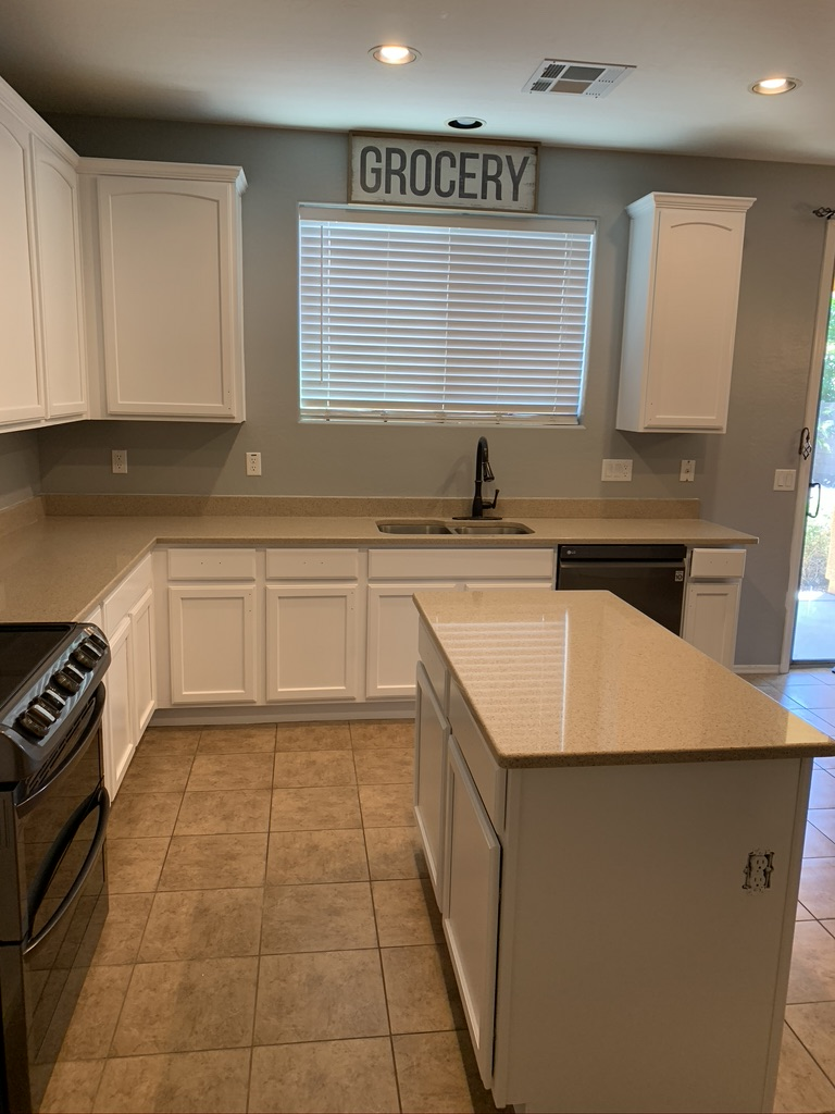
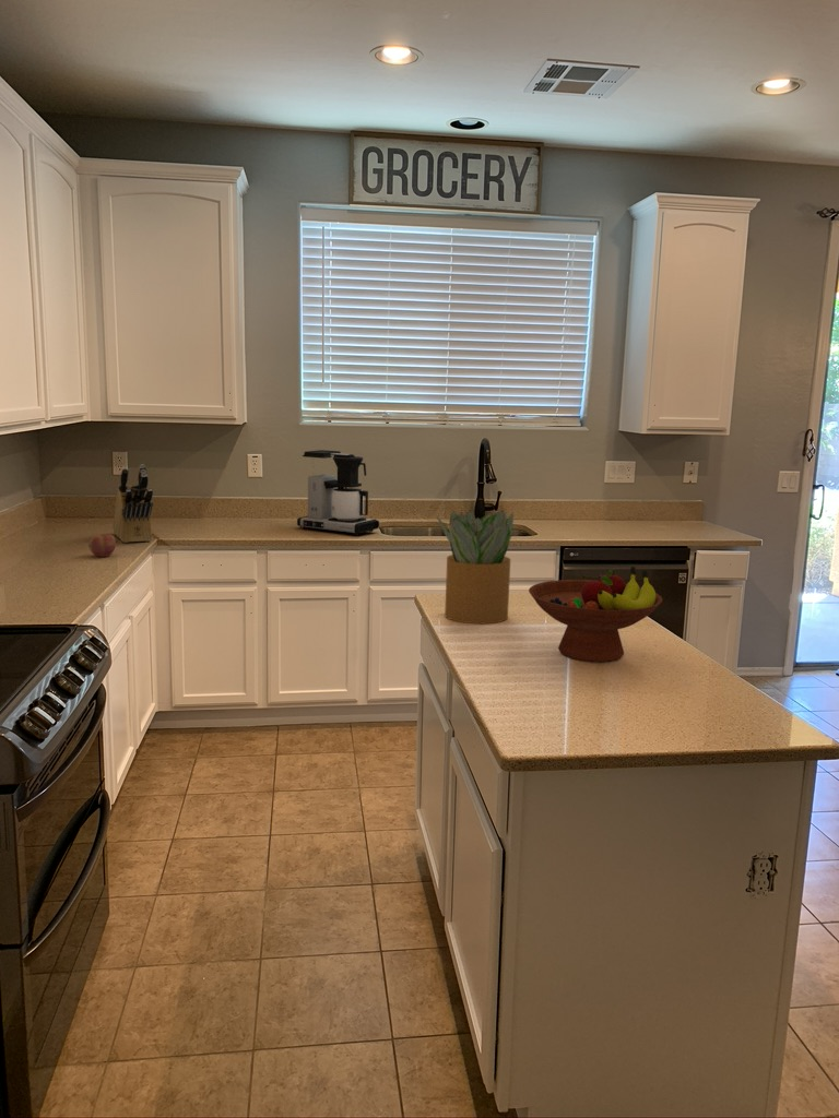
+ knife block [111,463,154,544]
+ potted plant [436,509,515,625]
+ fruit bowl [528,566,663,664]
+ coffee maker [296,449,380,536]
+ apple [87,533,117,558]
